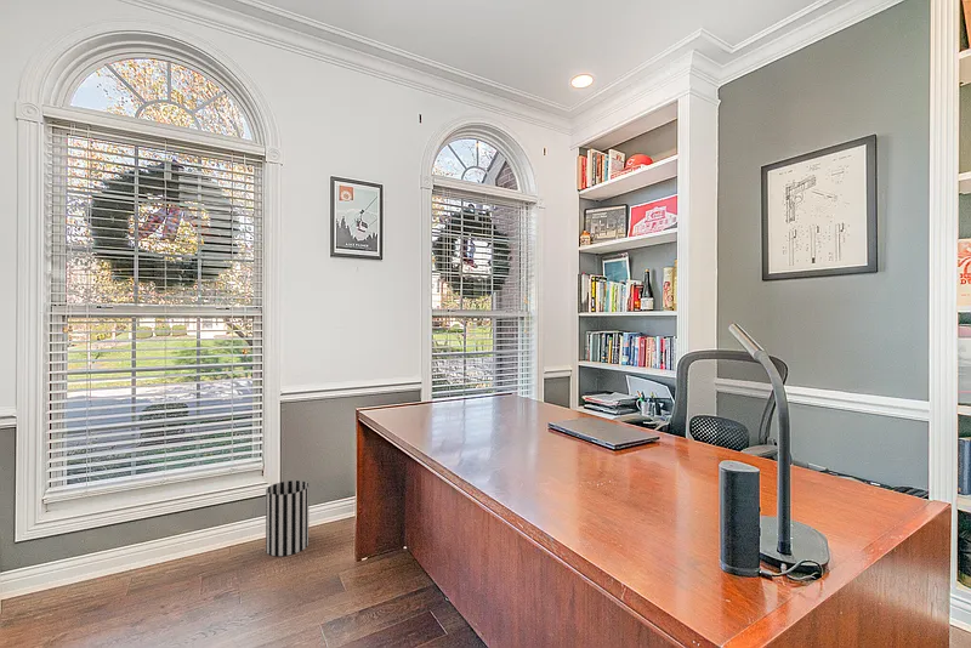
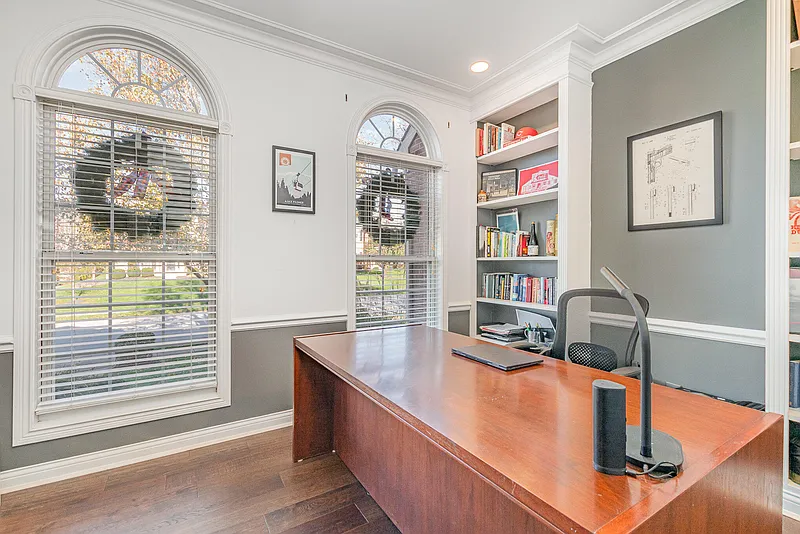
- wastebasket [265,479,310,557]
